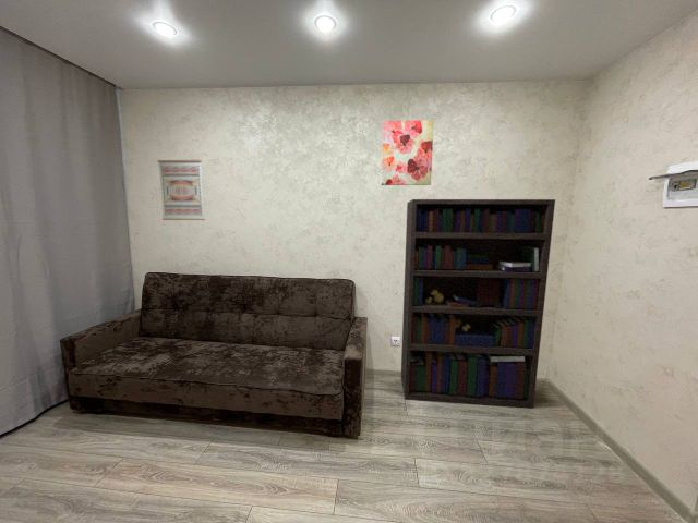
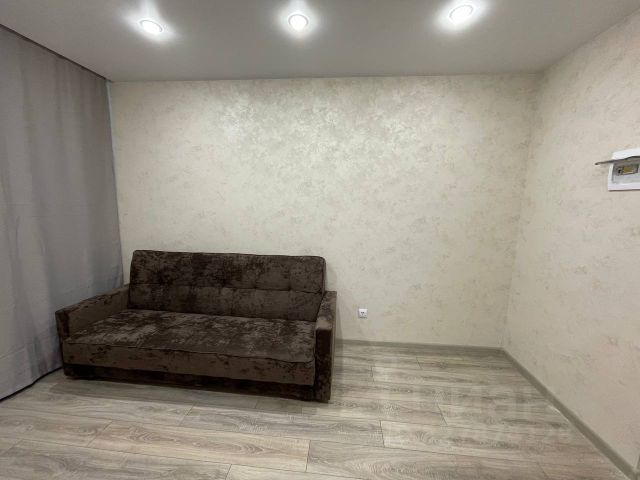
- bookcase [400,198,556,409]
- wall art [381,119,435,186]
- wall art [157,159,206,221]
